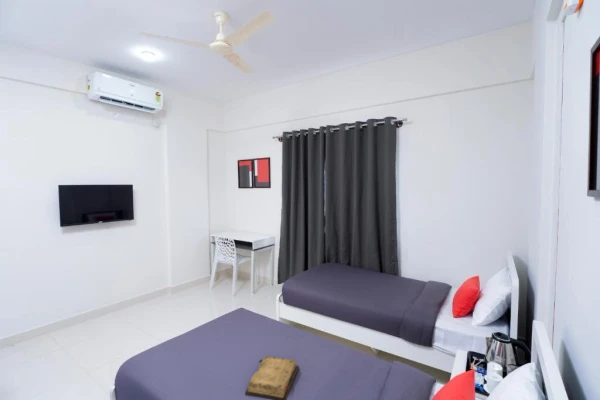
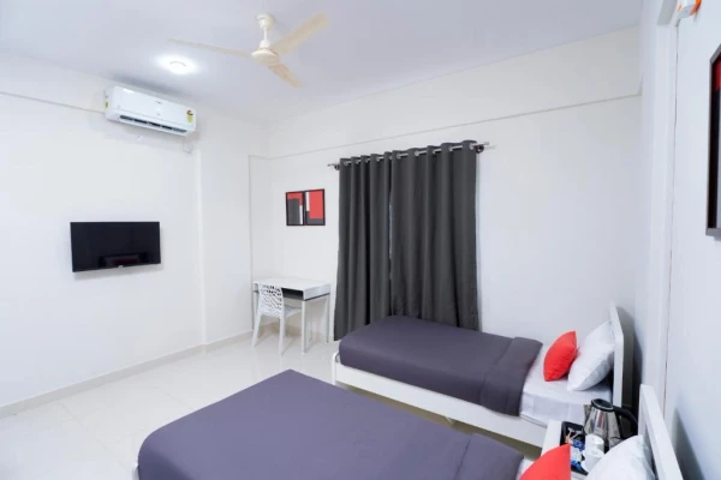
- diary [244,355,300,400]
